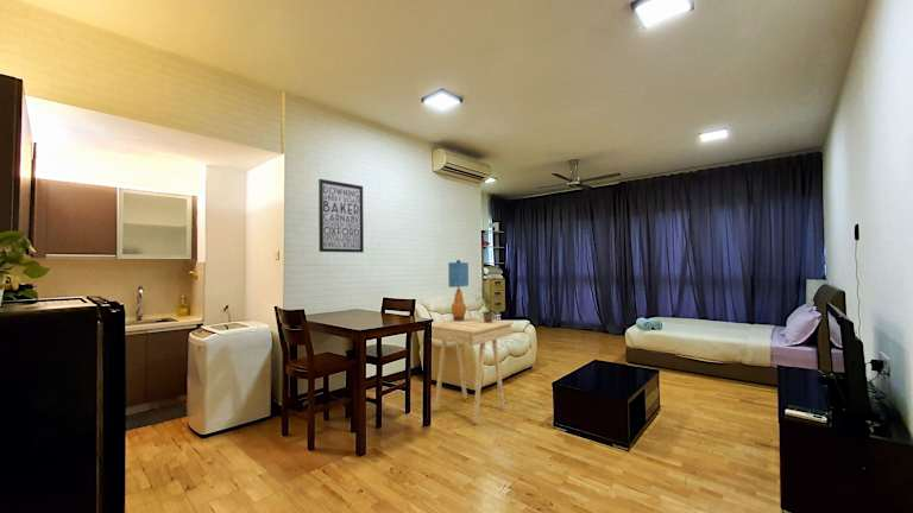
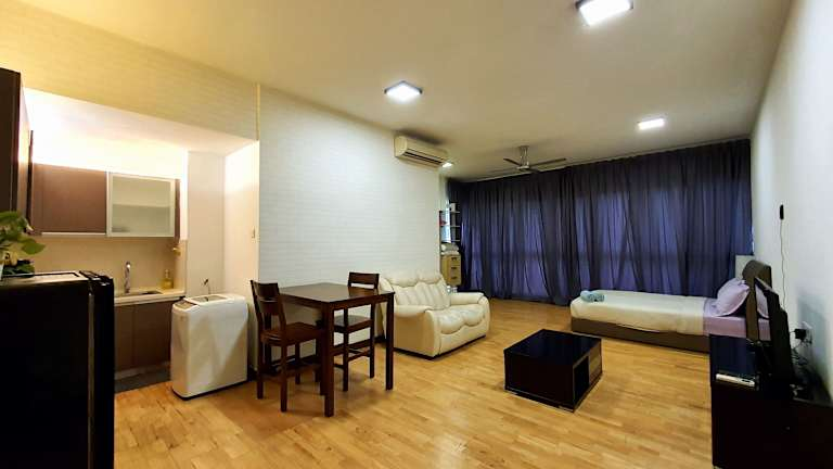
- table lamp [447,259,470,321]
- wall art [317,178,365,254]
- potted plant [473,280,503,323]
- side table [430,316,514,425]
